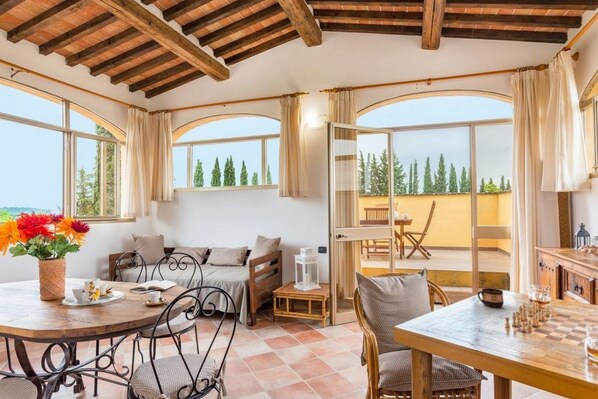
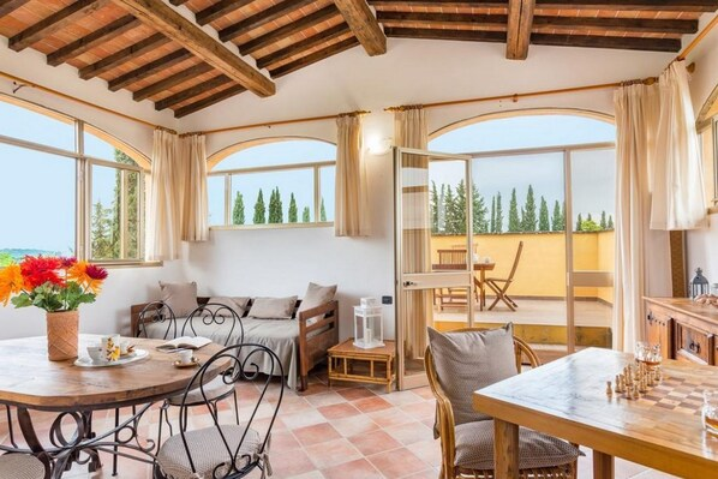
- cup [477,287,505,308]
